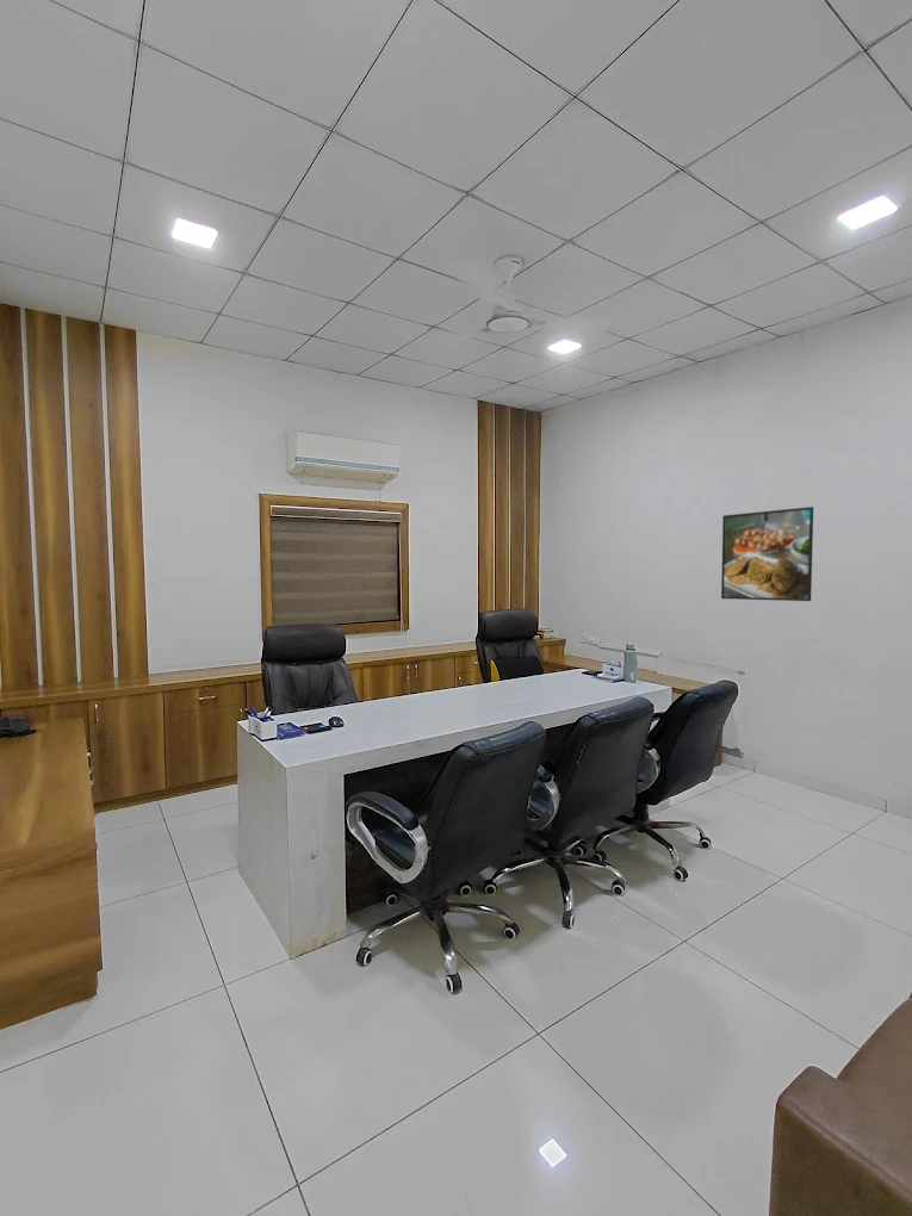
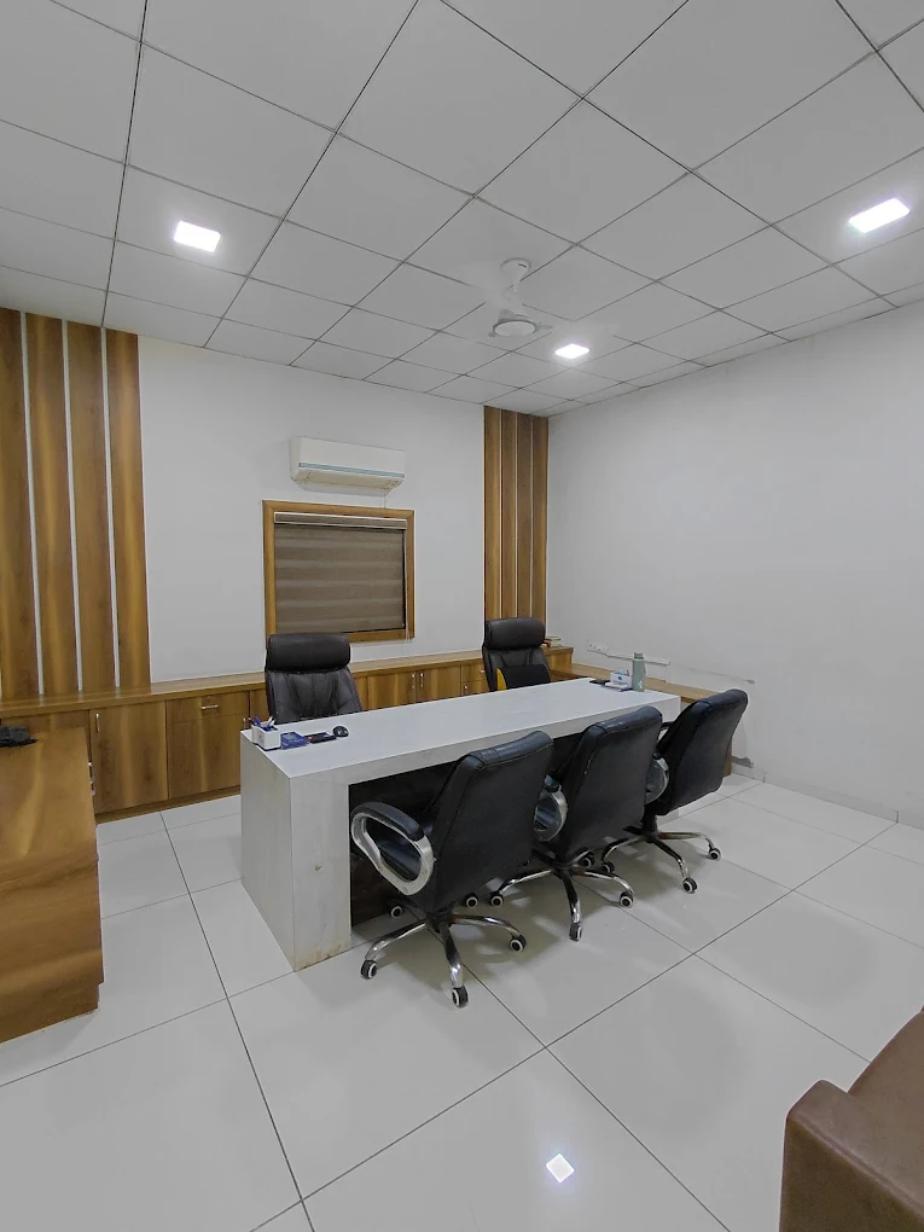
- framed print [720,505,814,602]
